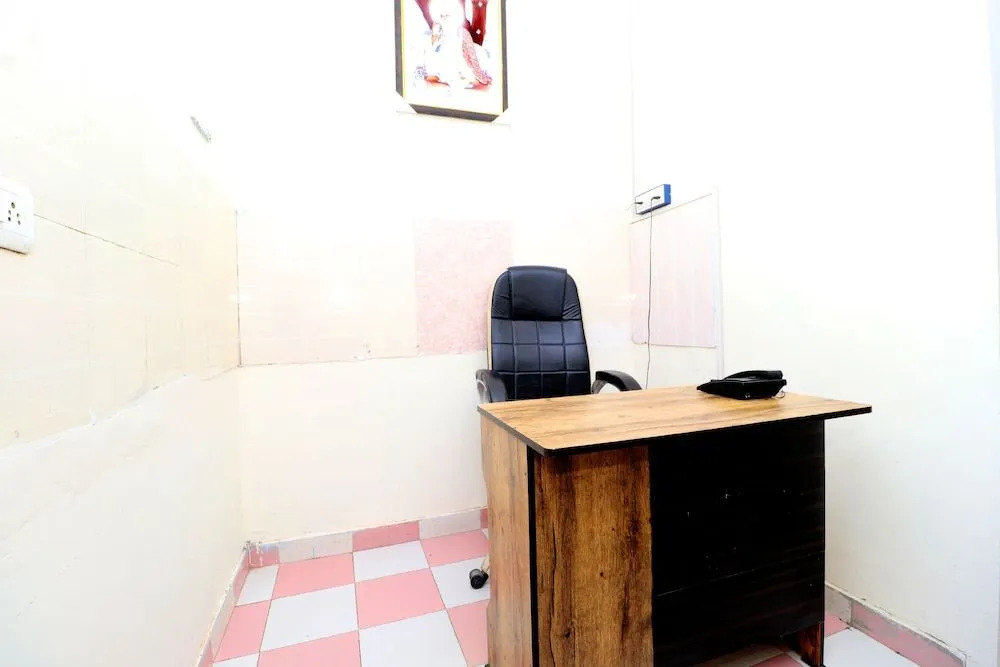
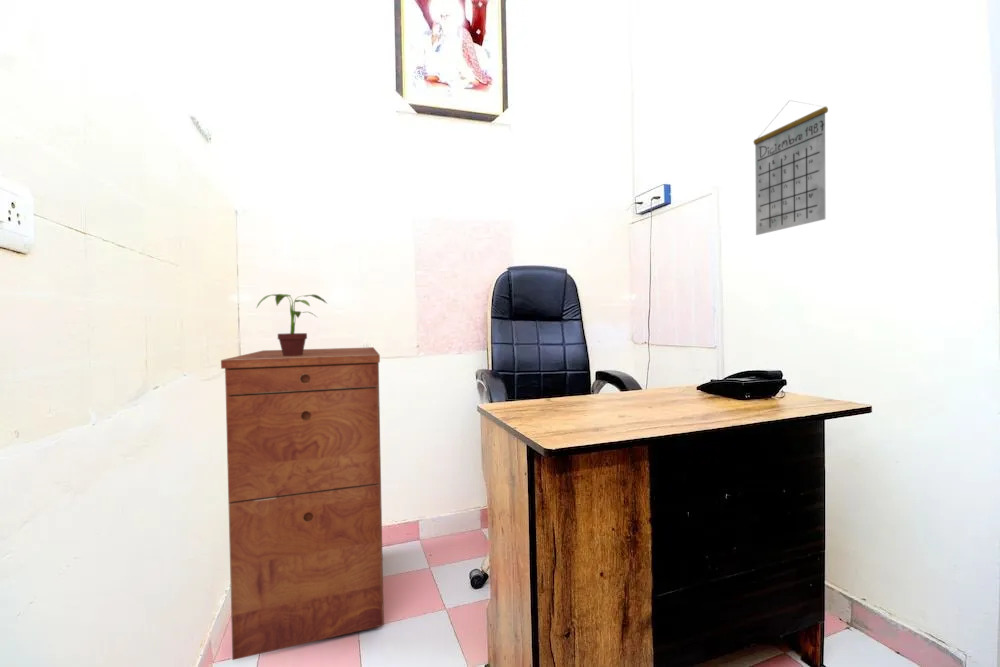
+ filing cabinet [220,346,385,661]
+ calendar [753,99,829,236]
+ potted plant [255,293,327,356]
